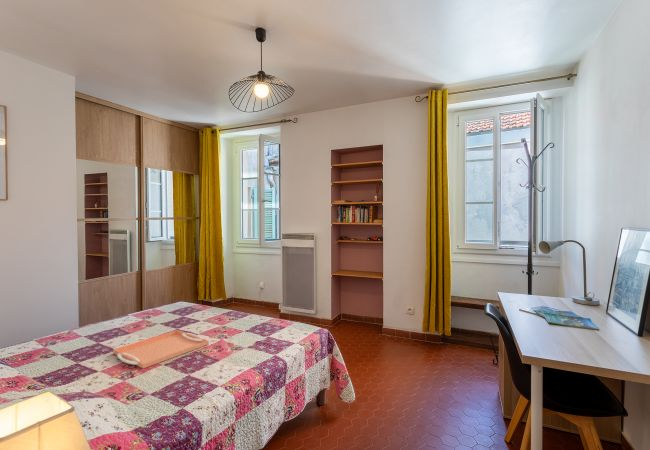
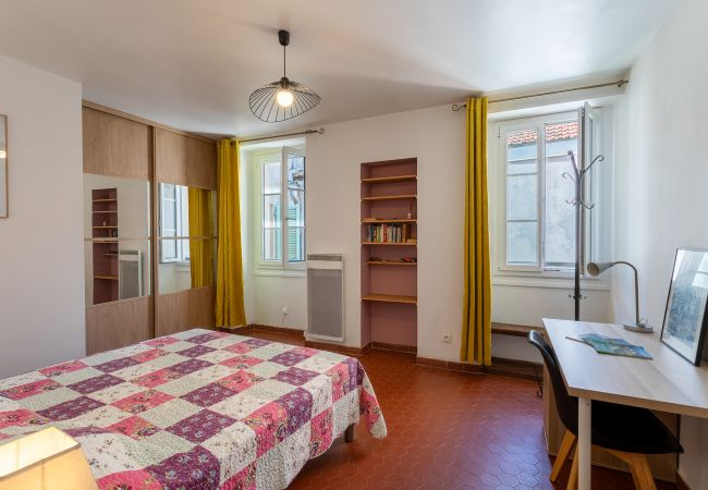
- serving tray [112,329,210,369]
